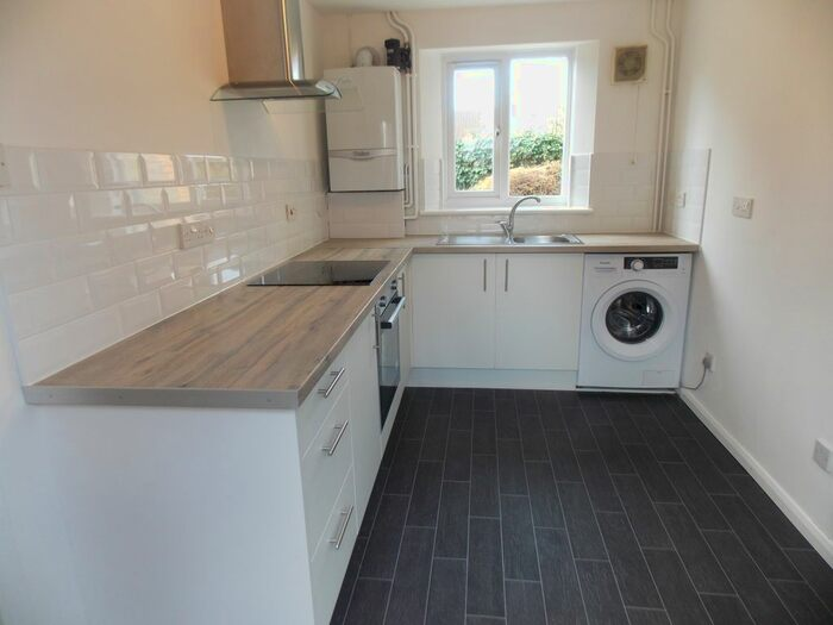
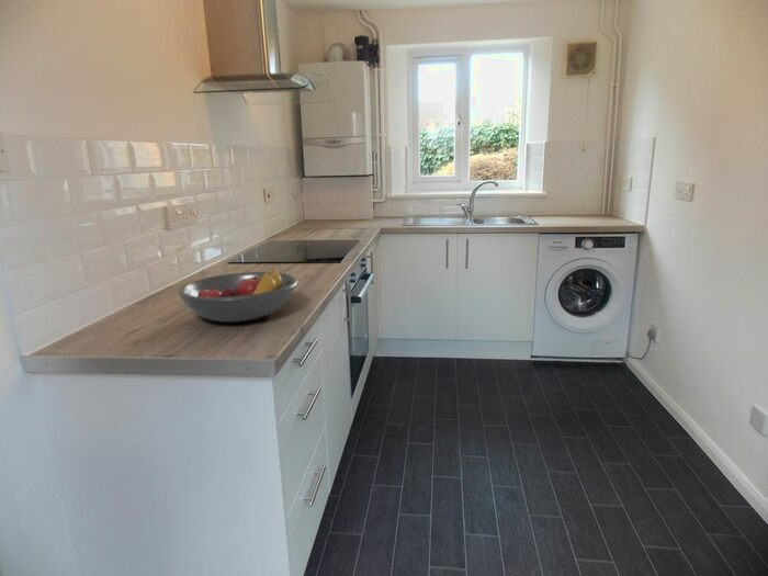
+ fruit bowl [177,267,298,324]
